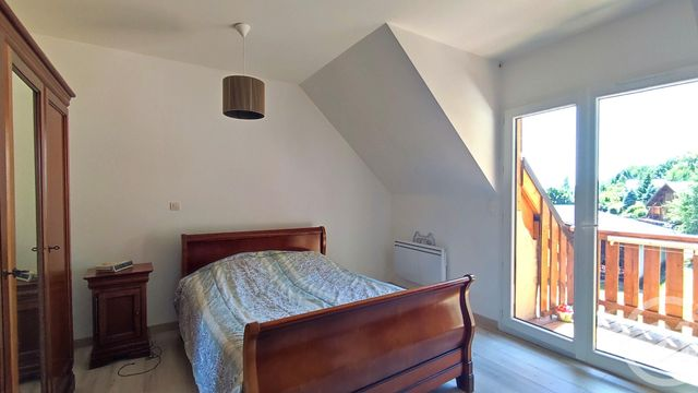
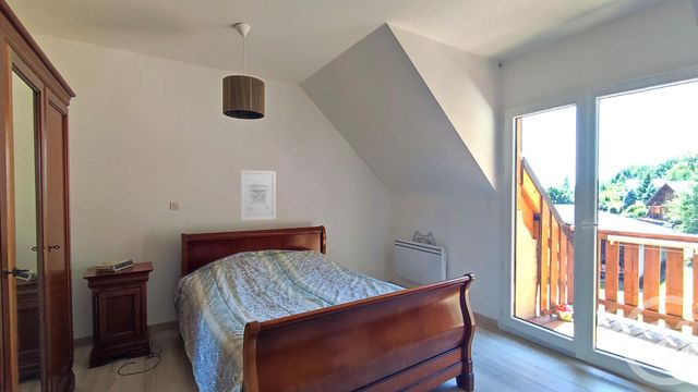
+ wall art [239,169,277,222]
